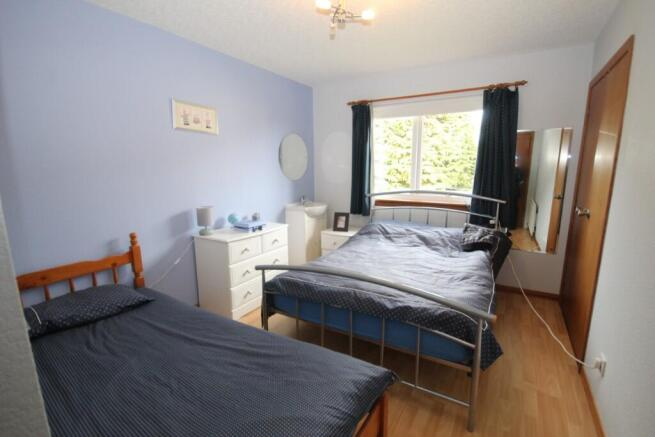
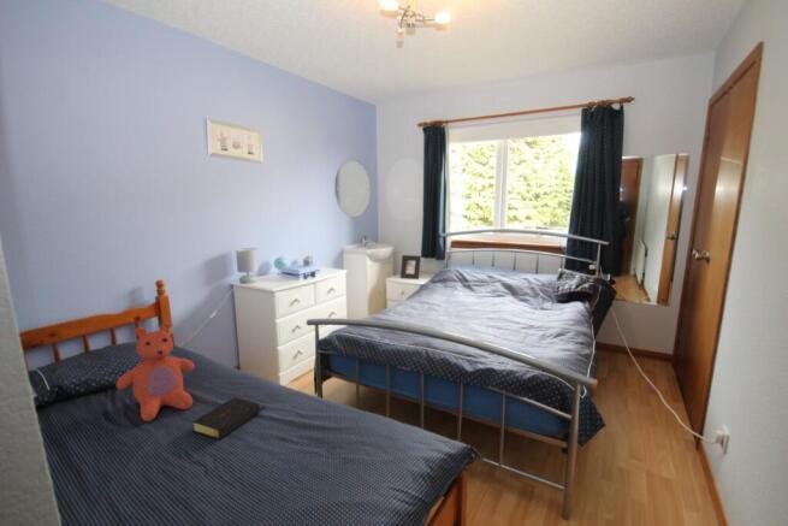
+ teddy bear [115,321,196,422]
+ bible [191,396,265,441]
